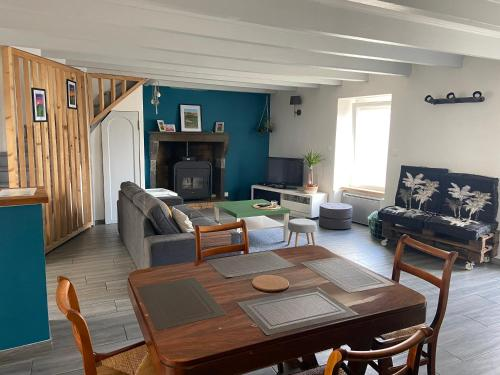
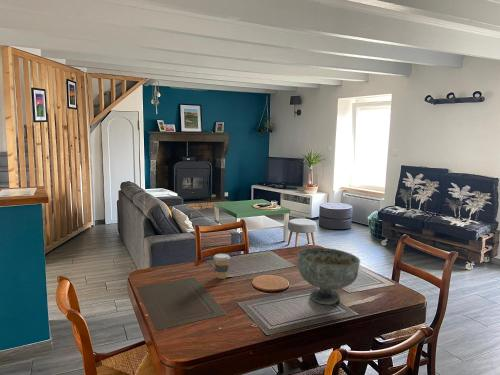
+ coffee cup [213,253,231,280]
+ decorative bowl [297,247,361,305]
